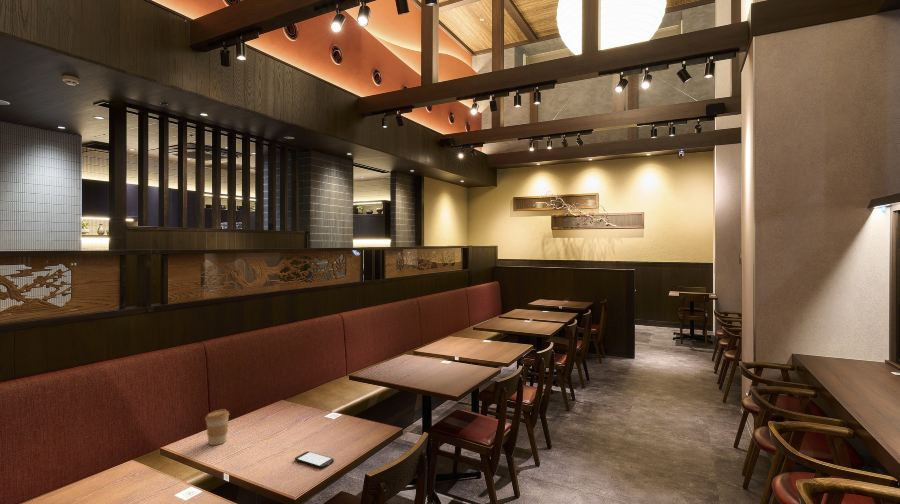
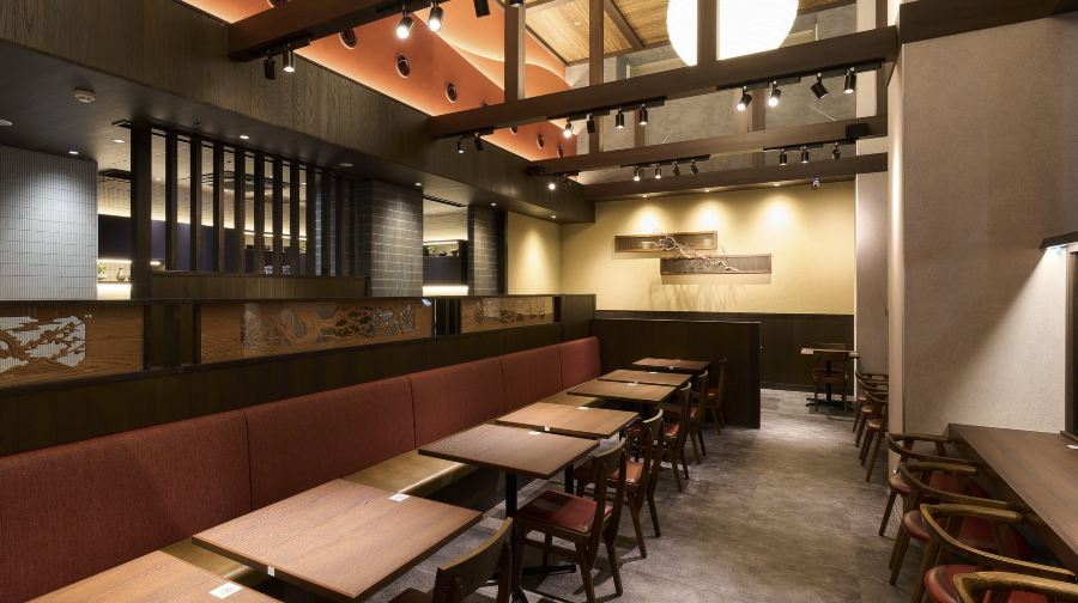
- smartphone [294,450,335,469]
- coffee cup [204,408,230,446]
